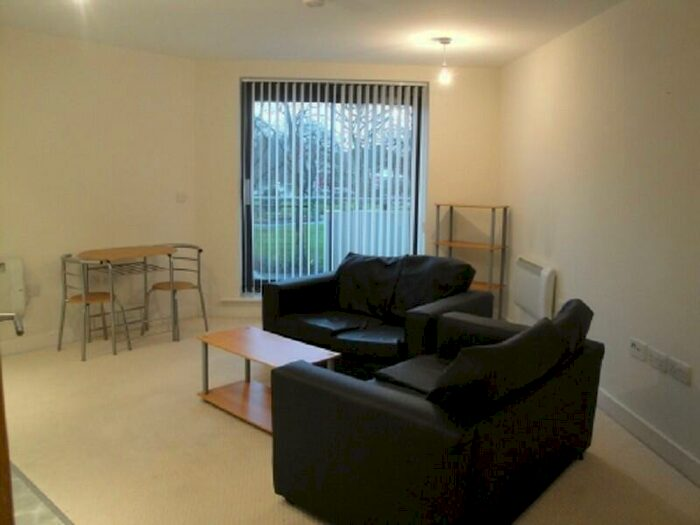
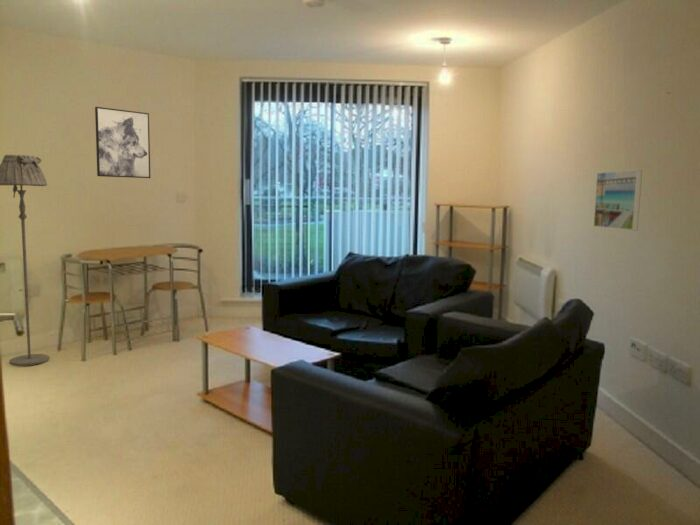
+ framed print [593,169,643,231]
+ floor lamp [0,154,50,367]
+ wall art [94,106,151,179]
